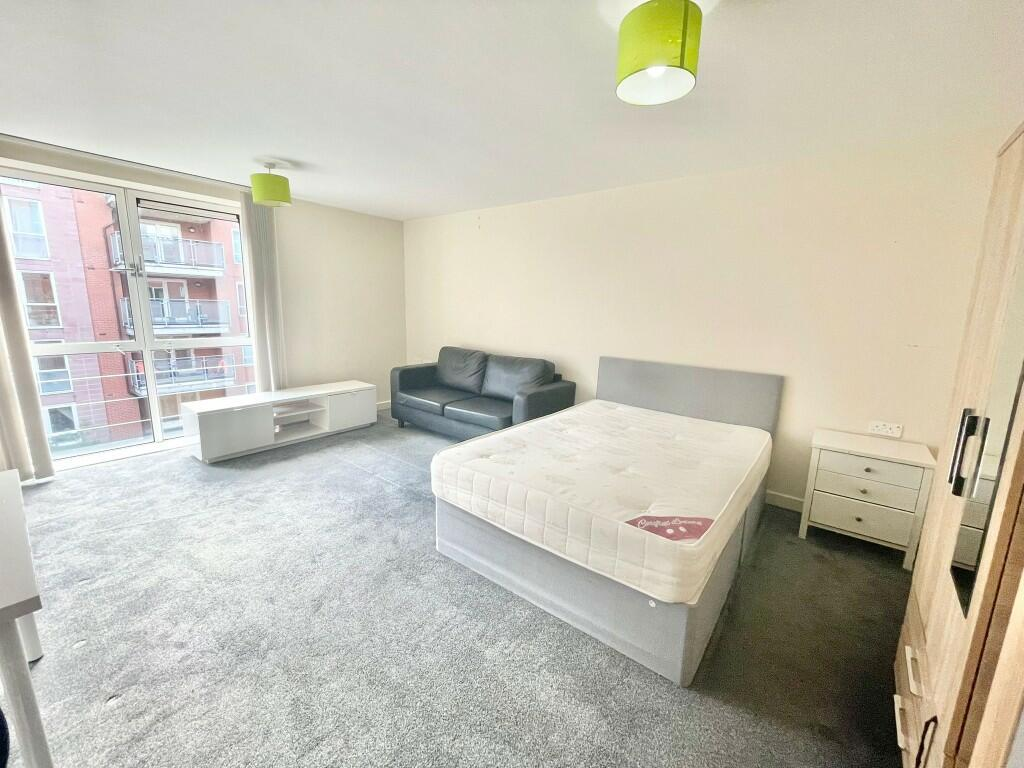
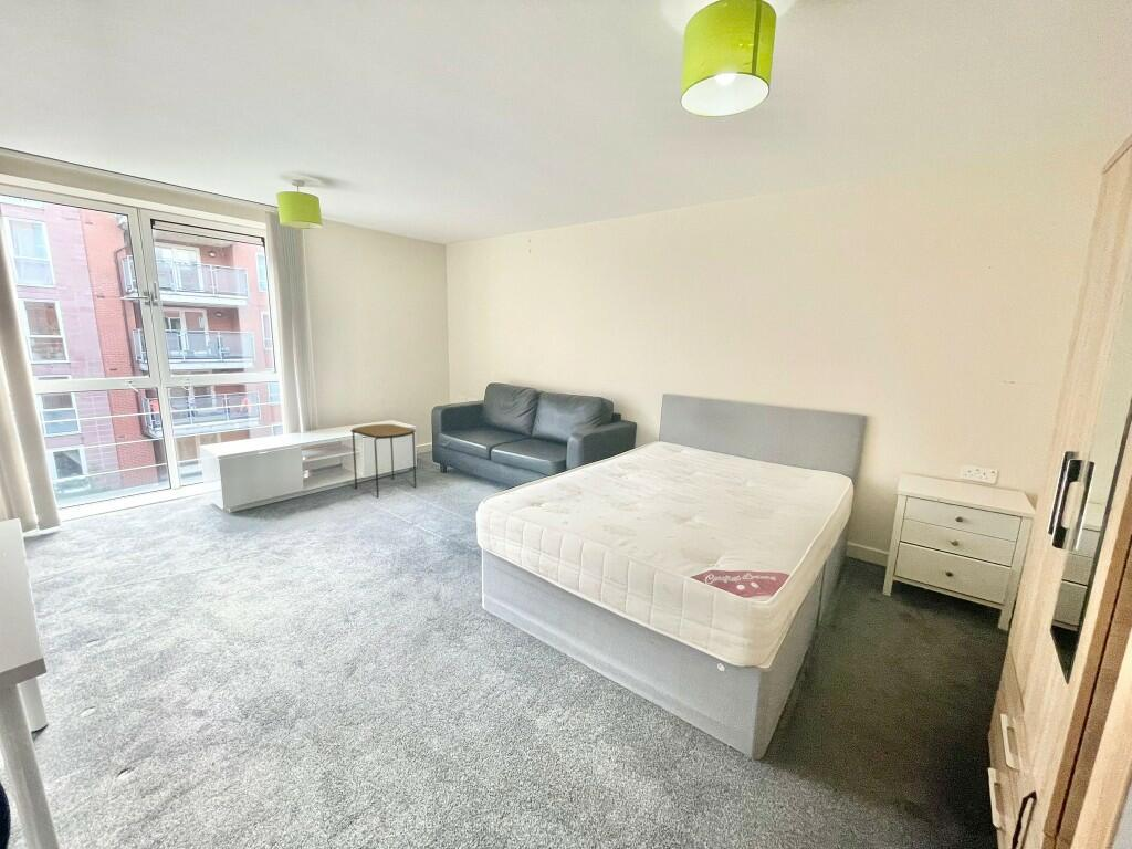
+ side table [349,423,417,499]
